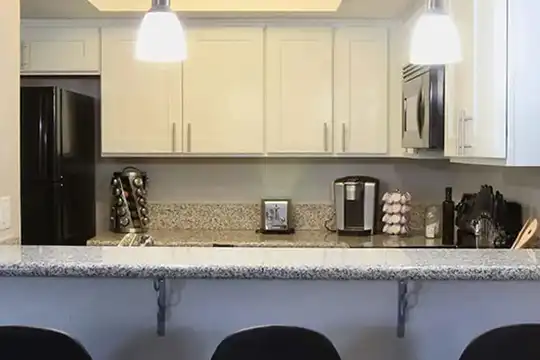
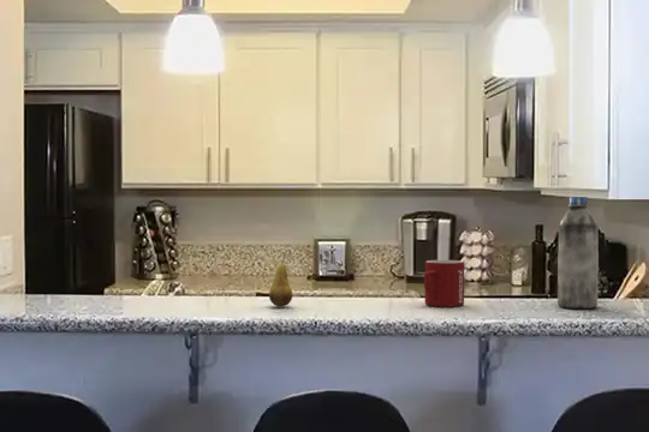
+ fruit [268,252,293,307]
+ mug [423,259,465,307]
+ water bottle [556,196,600,310]
